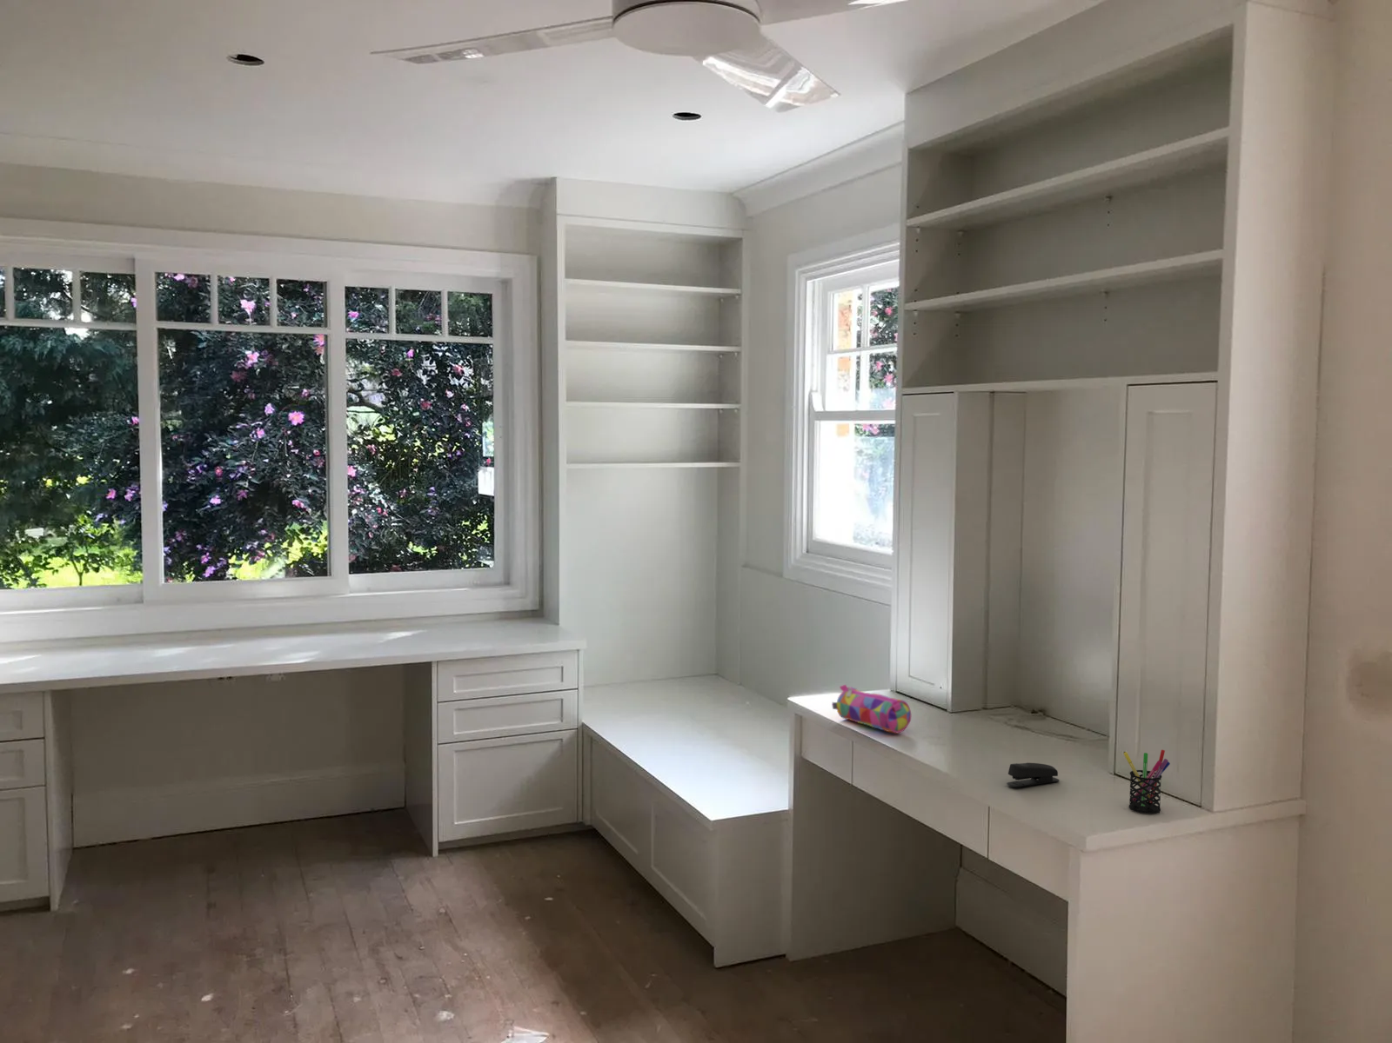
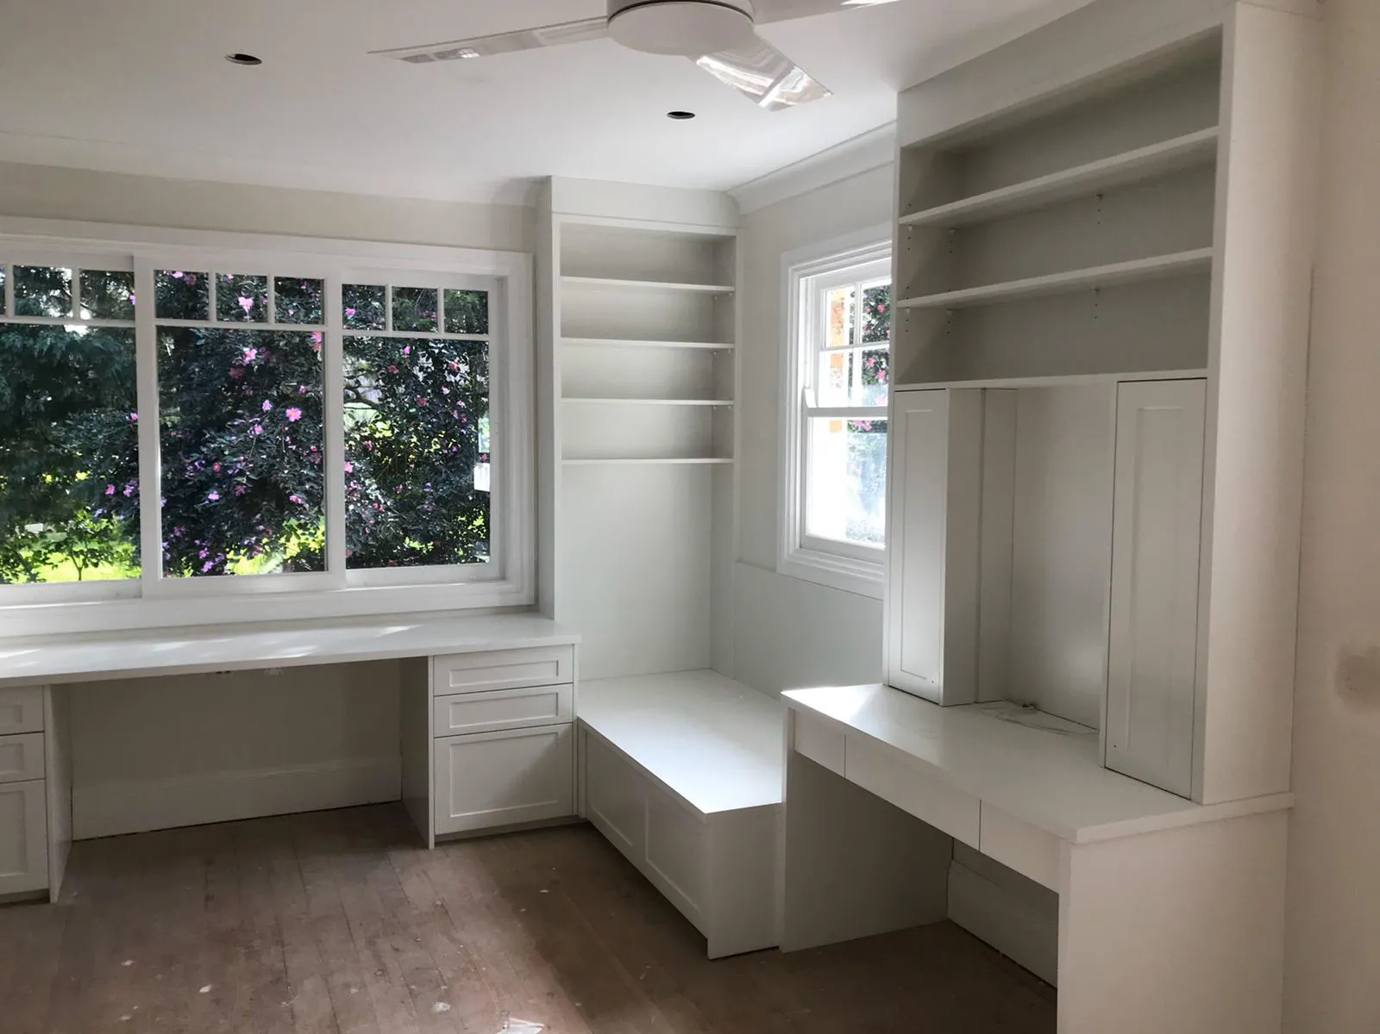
- pen holder [1123,749,1171,814]
- pencil case [832,684,912,734]
- stapler [1006,763,1060,789]
